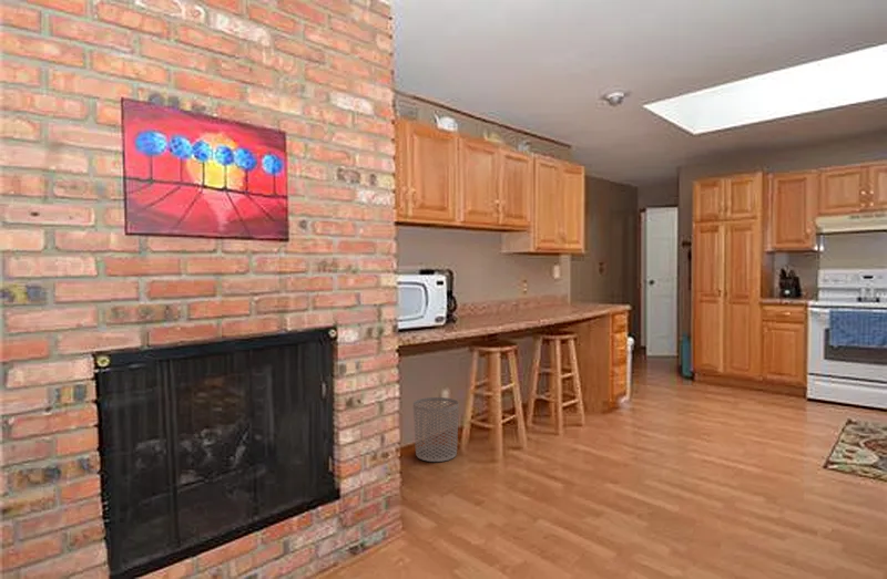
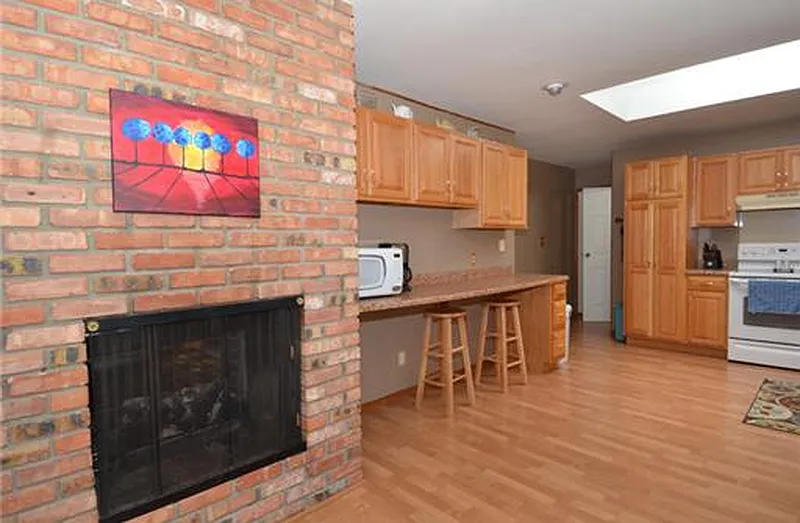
- waste bin [412,396,460,463]
